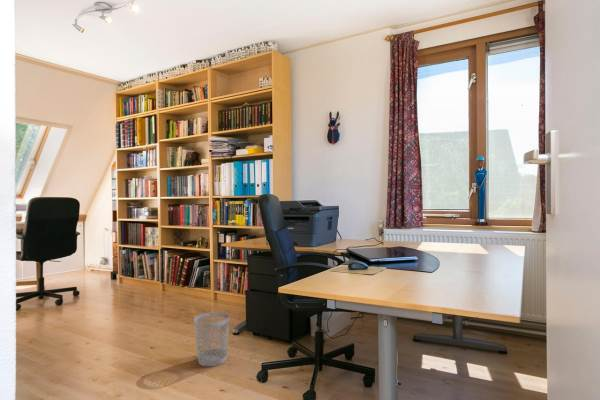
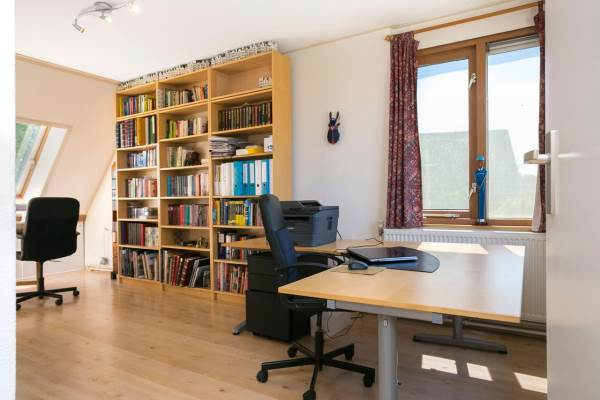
- wastebasket [193,311,231,367]
